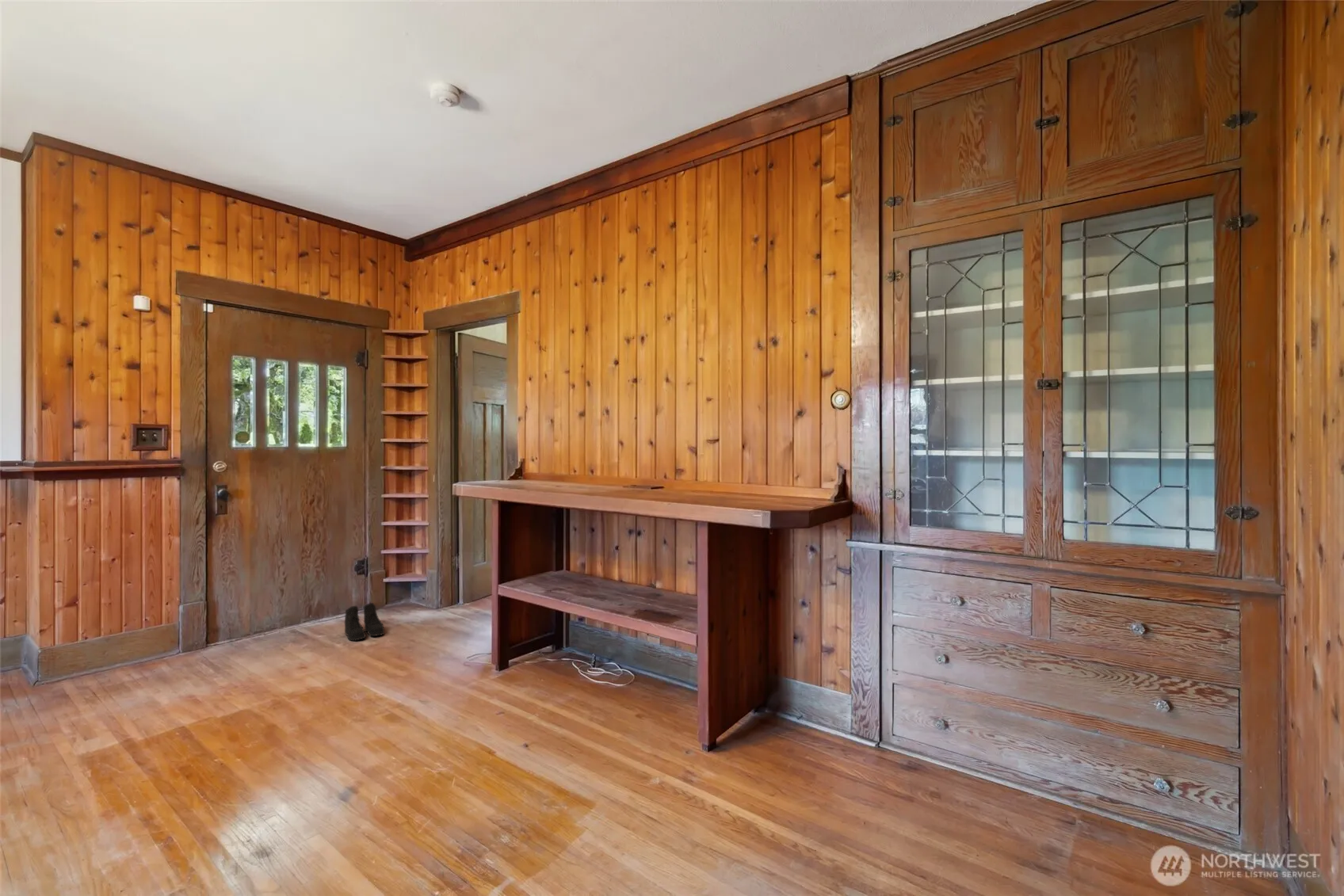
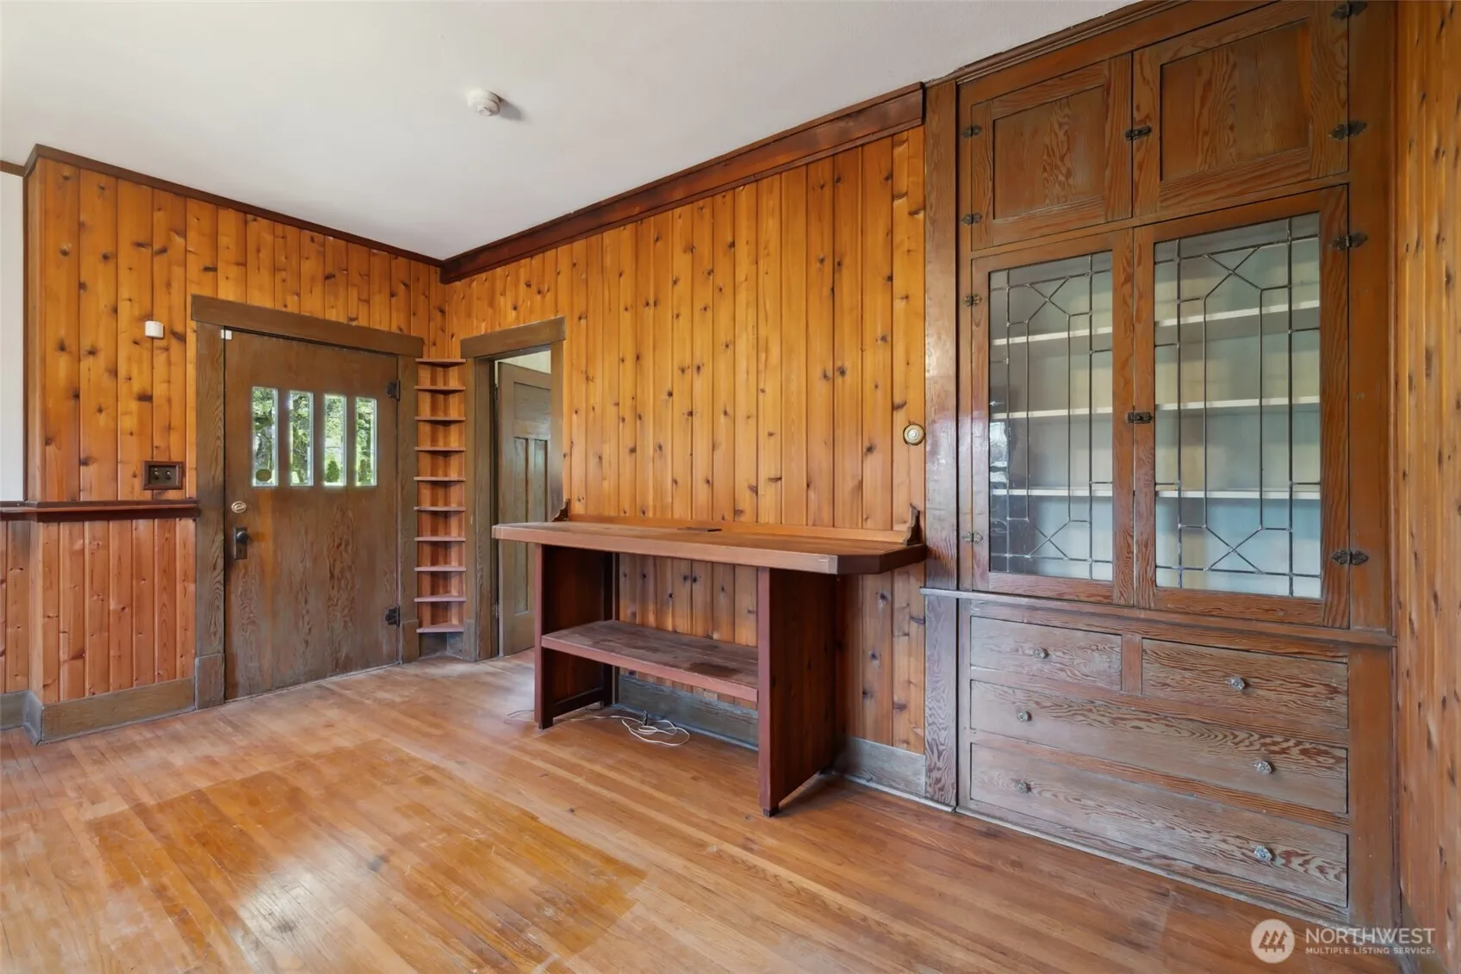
- boots [344,602,385,642]
